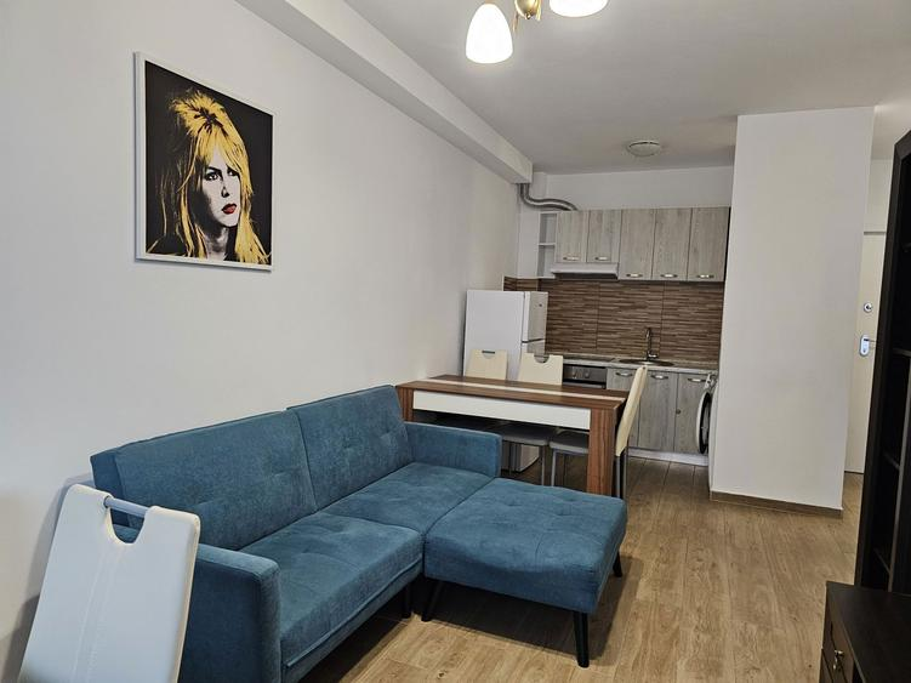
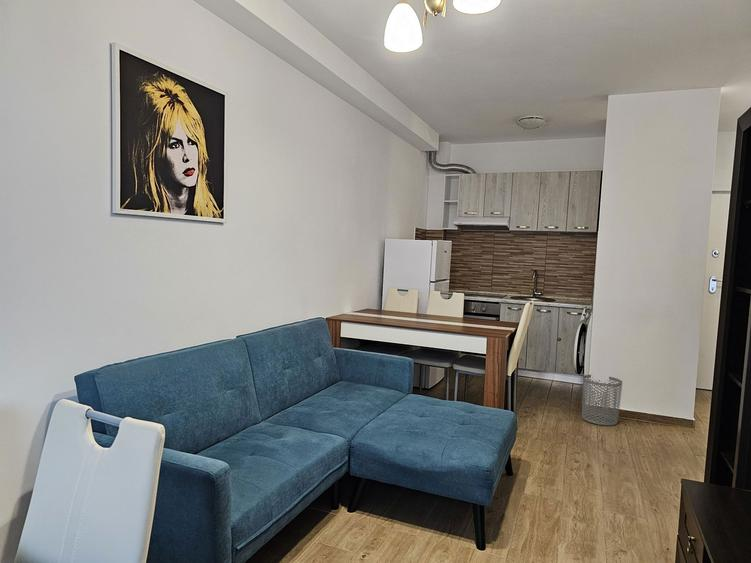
+ waste bin [581,374,623,426]
